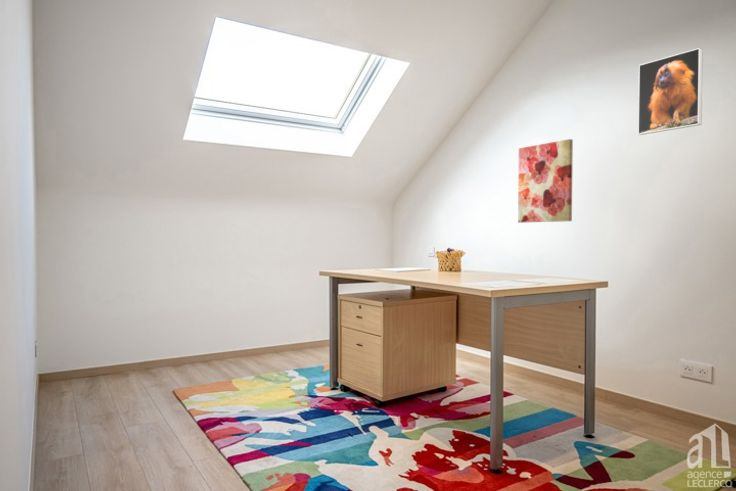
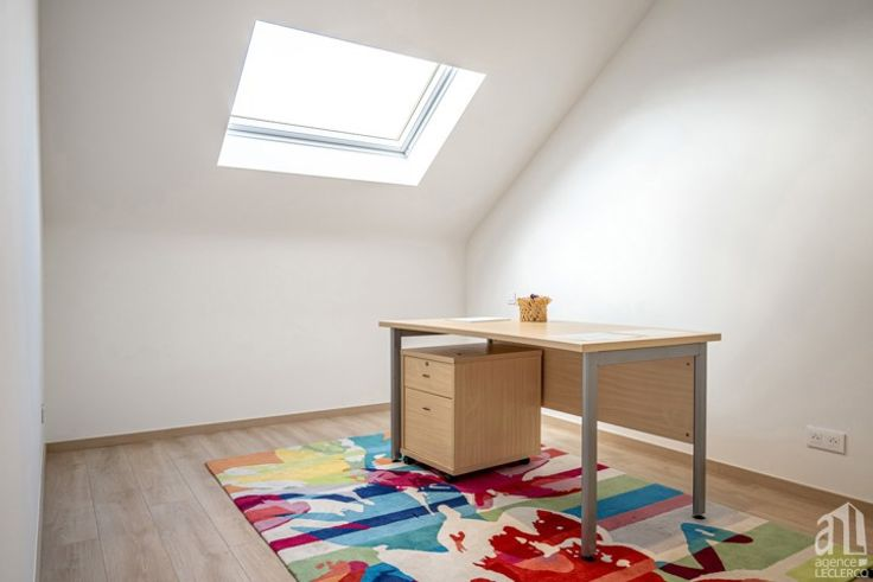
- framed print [637,47,704,136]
- wall art [517,138,574,224]
